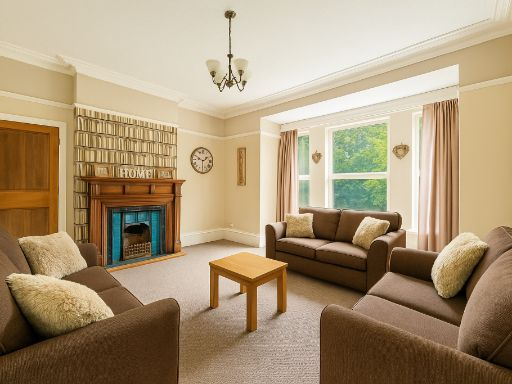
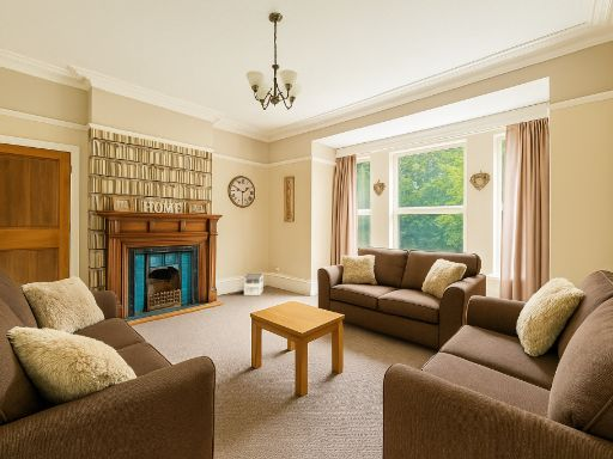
+ architectural model [238,273,263,296]
